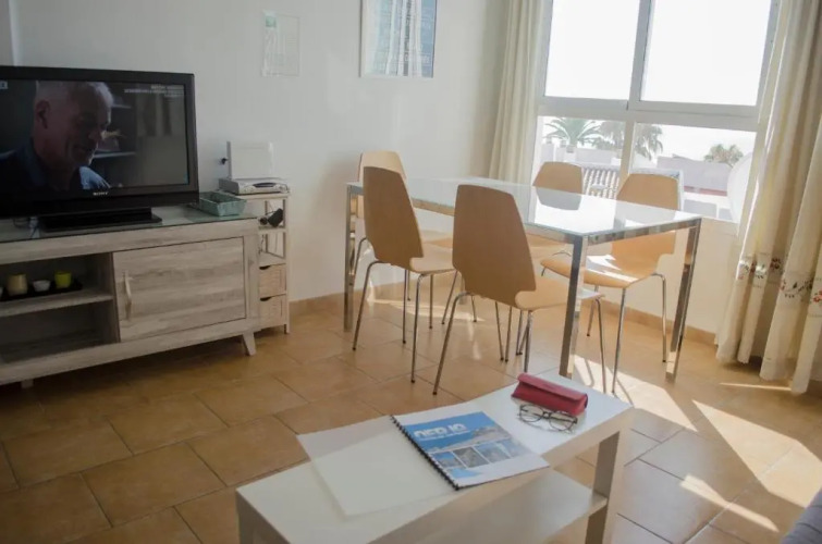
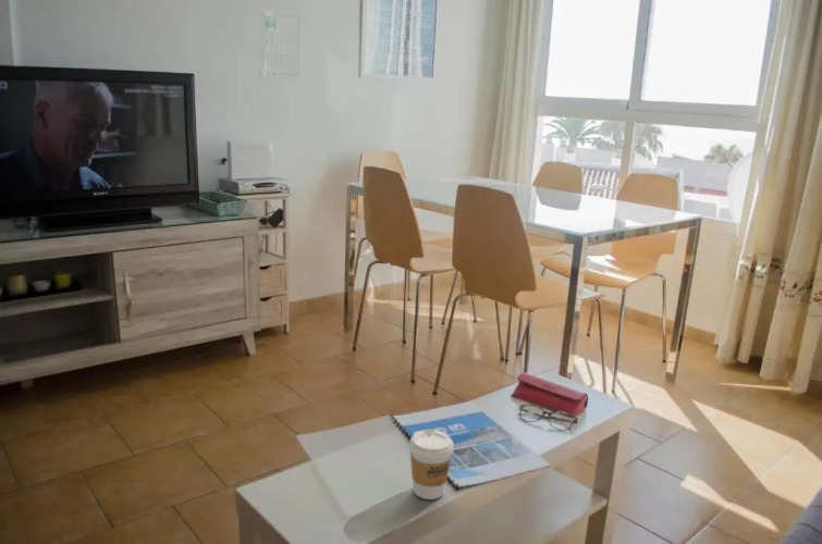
+ coffee cup [408,429,454,500]
